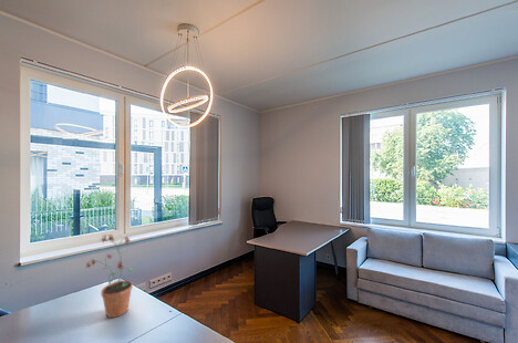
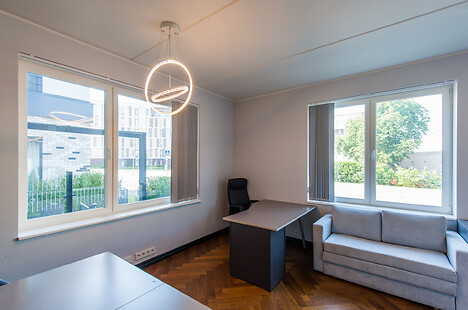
- potted plant [85,233,137,319]
